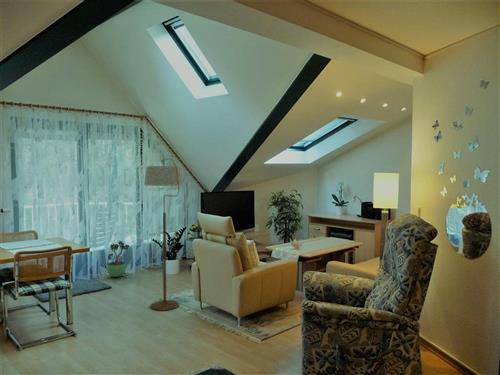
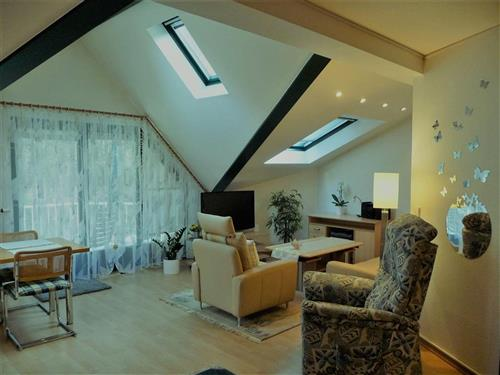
- potted plant [106,240,130,278]
- floor lamp [143,157,185,312]
